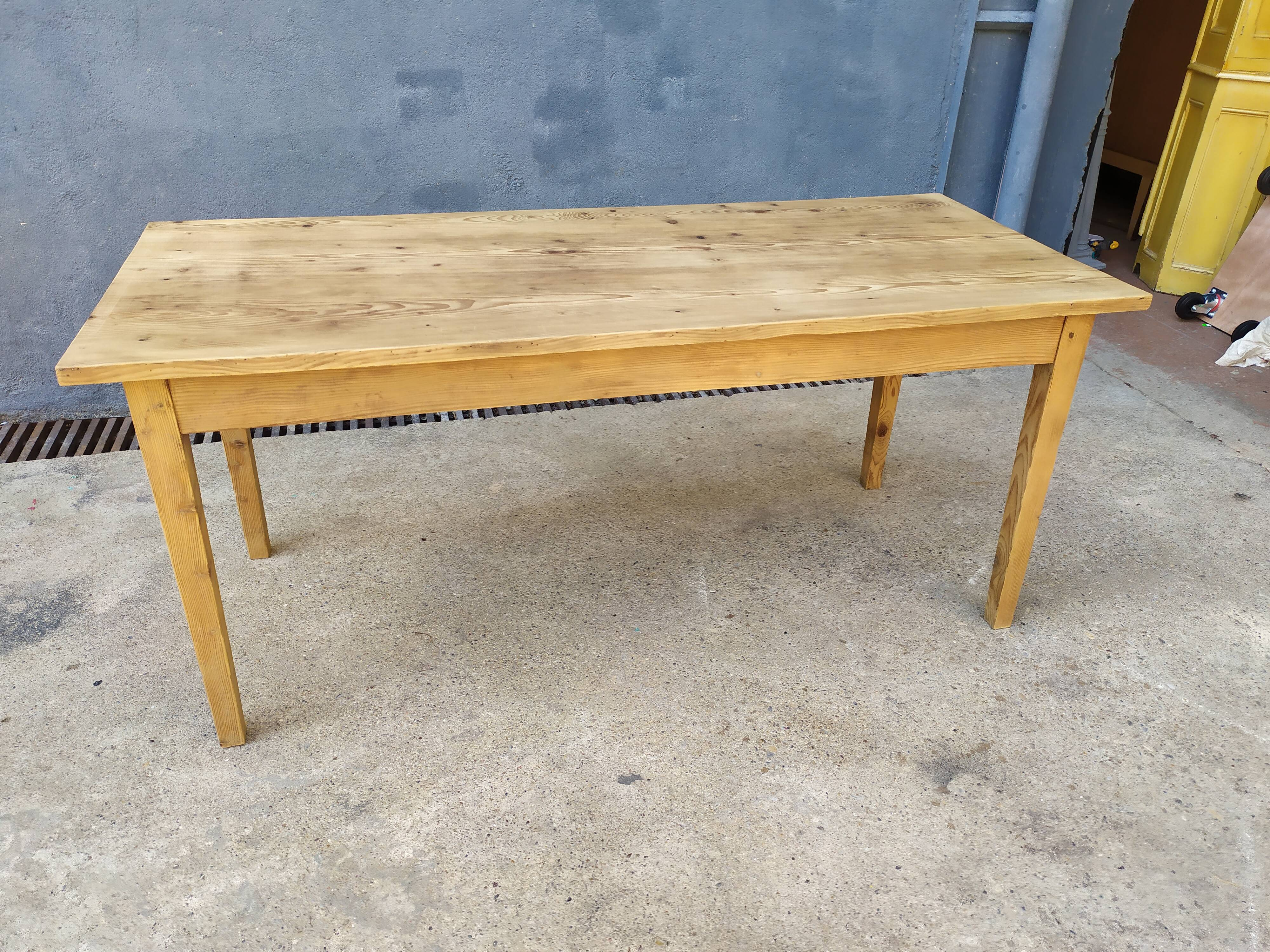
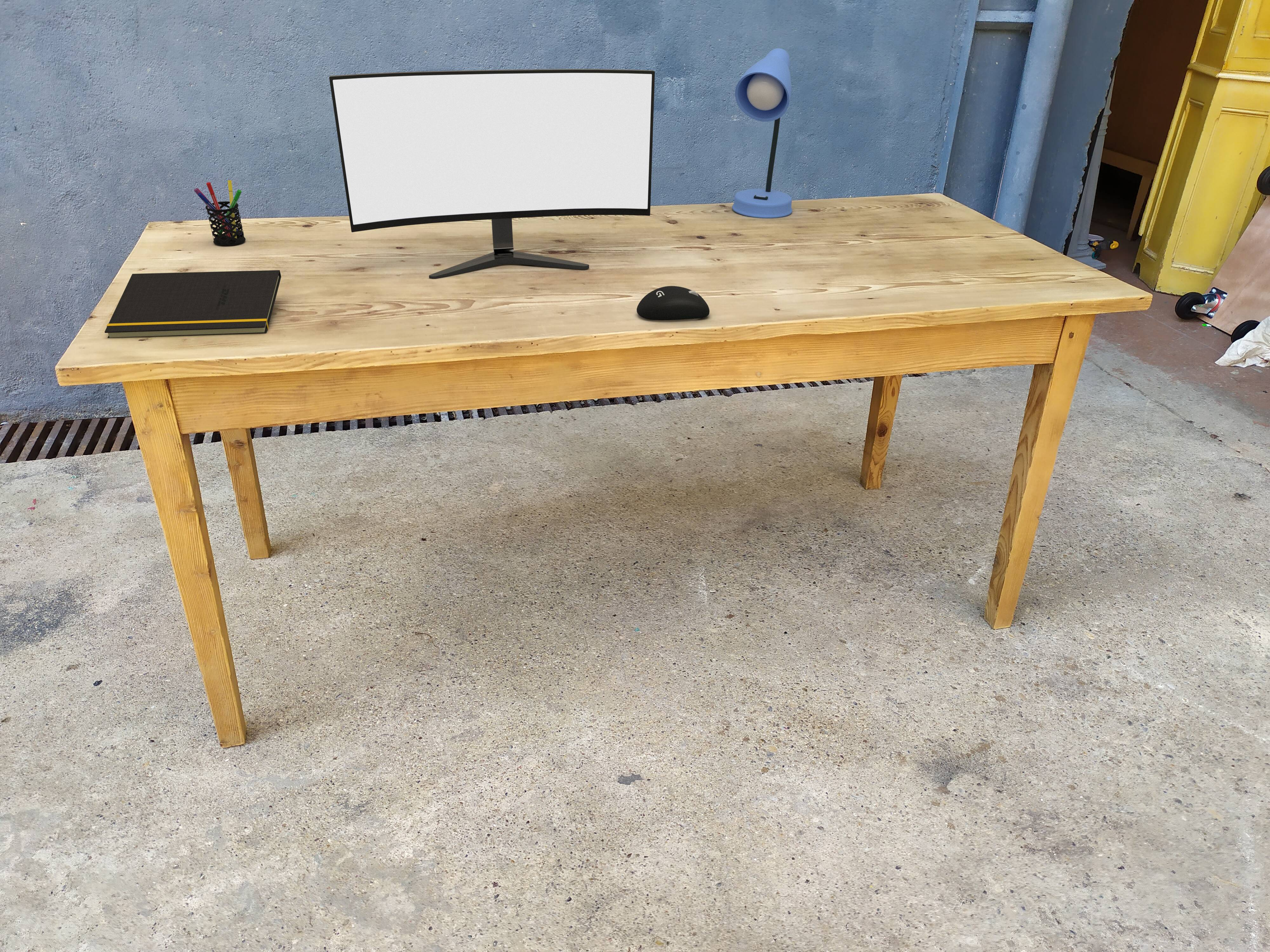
+ monitor [329,69,655,279]
+ computer mouse [636,286,710,321]
+ pen holder [194,180,246,246]
+ notepad [104,270,282,338]
+ desk lamp [732,48,793,219]
